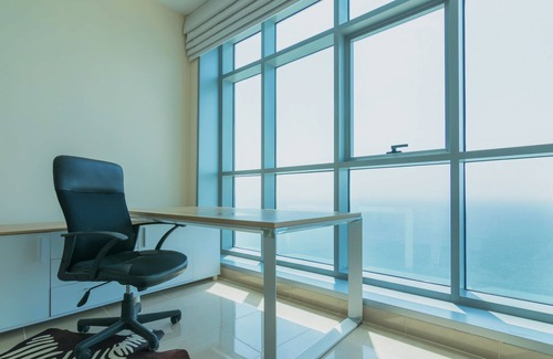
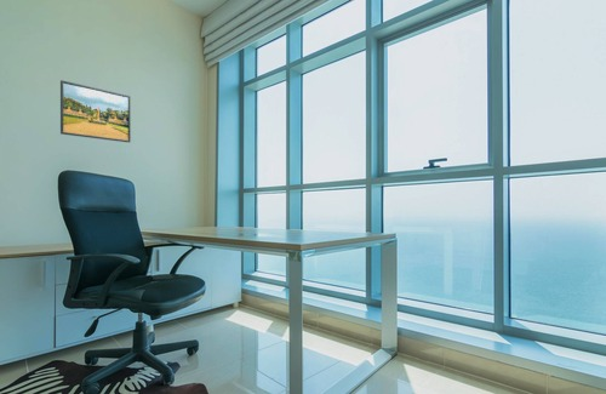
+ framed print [59,79,132,143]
